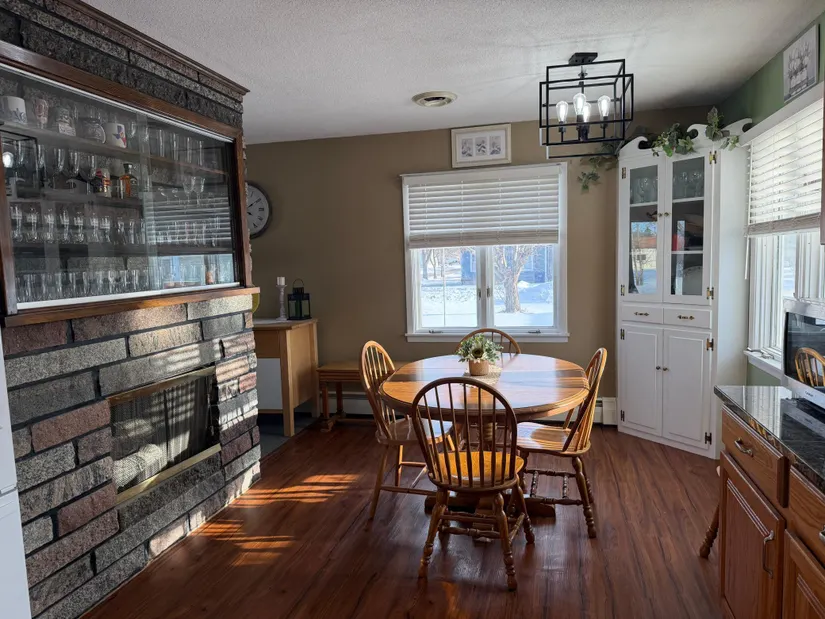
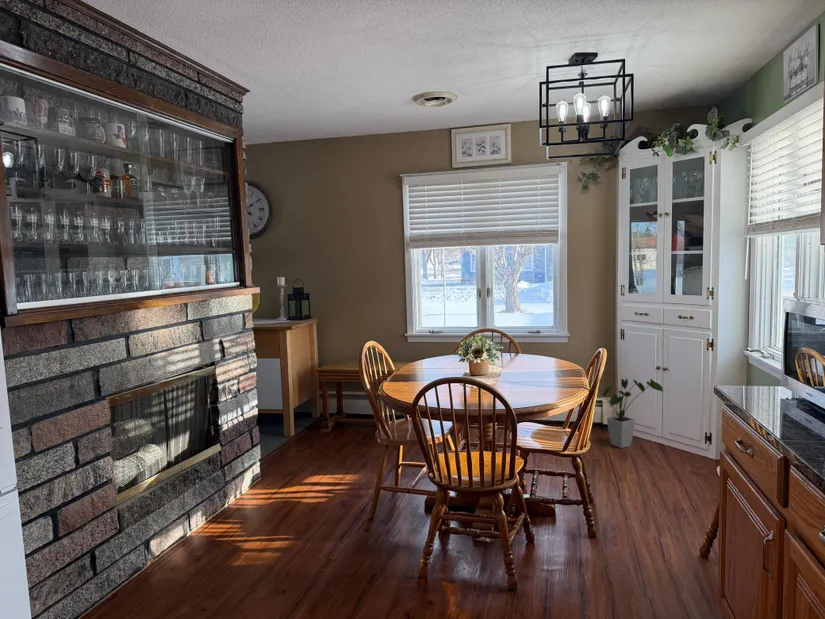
+ house plant [598,378,664,449]
